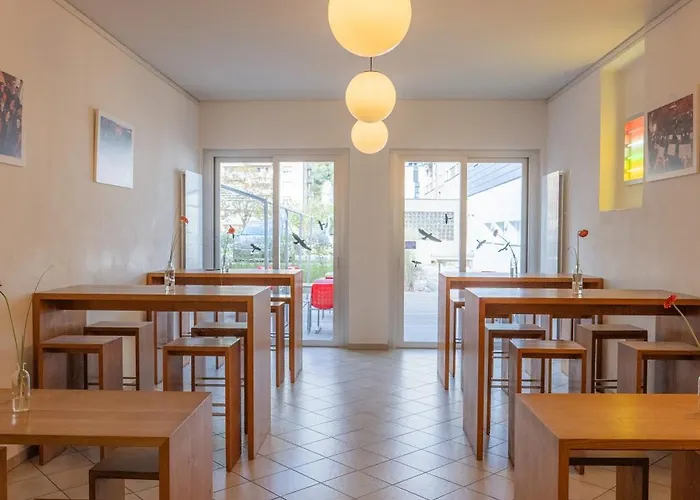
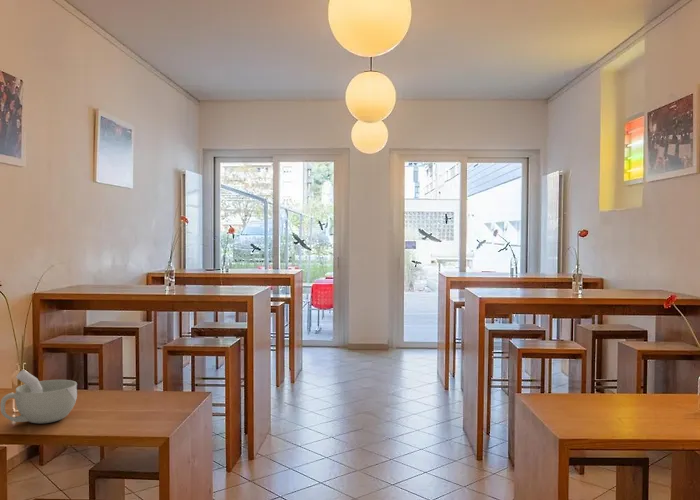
+ cup [0,369,78,424]
